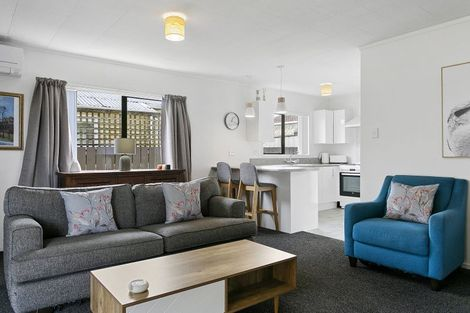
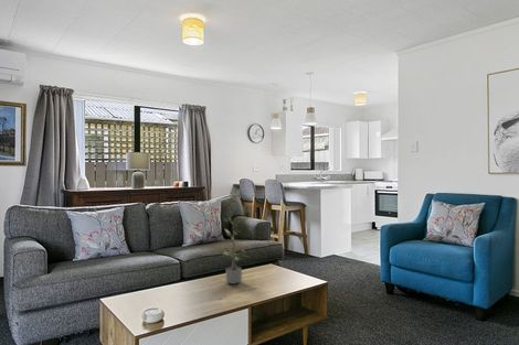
+ potted plant [222,212,250,285]
